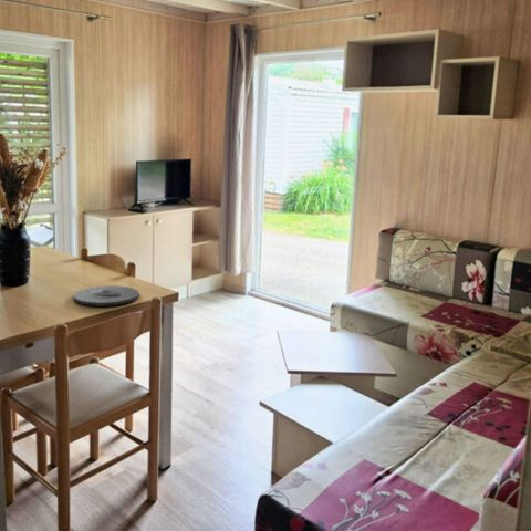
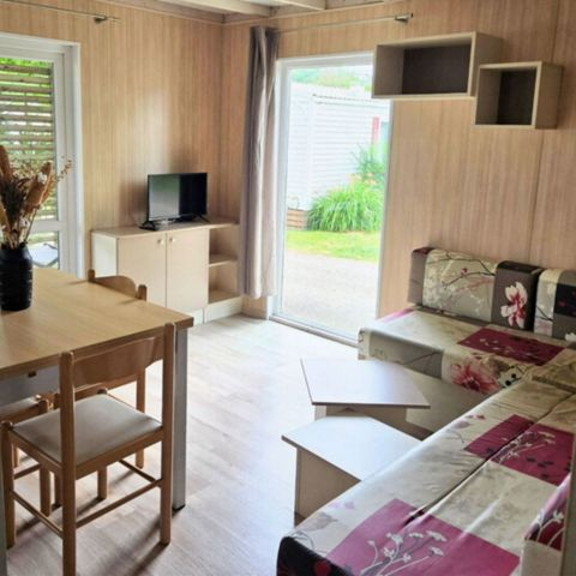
- plate [72,284,140,308]
